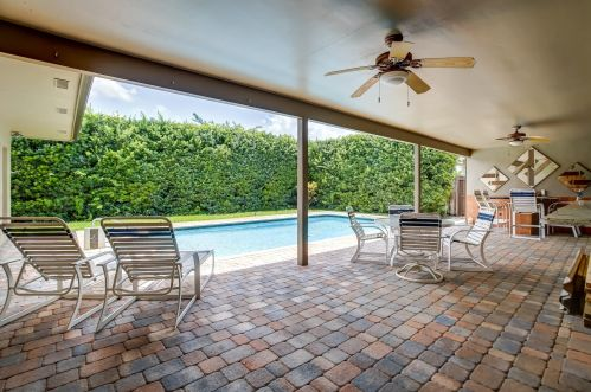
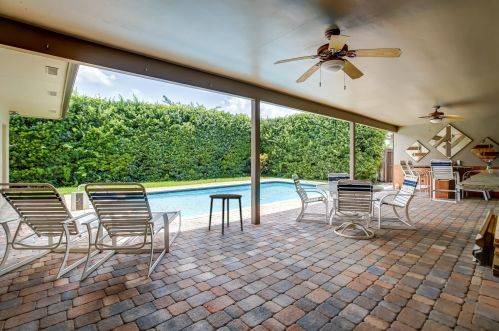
+ side table [208,193,244,236]
